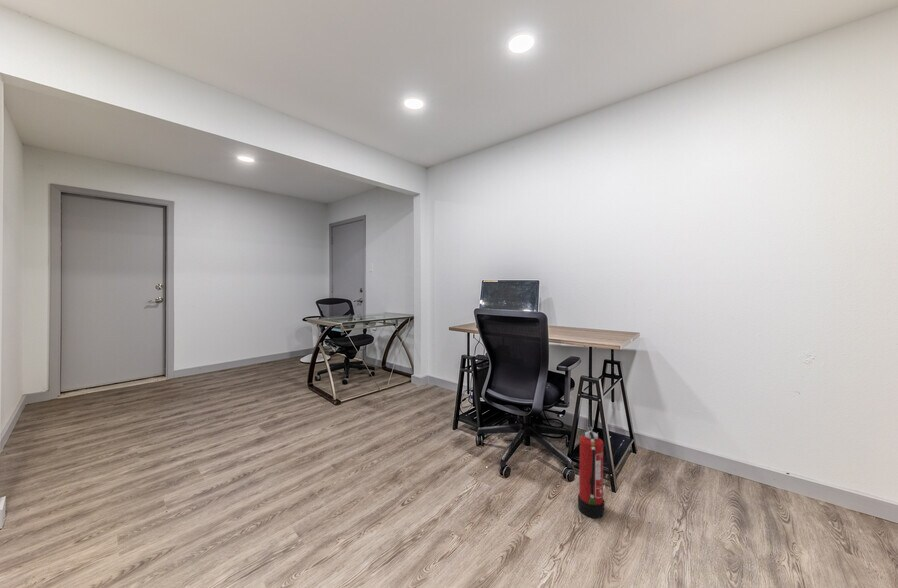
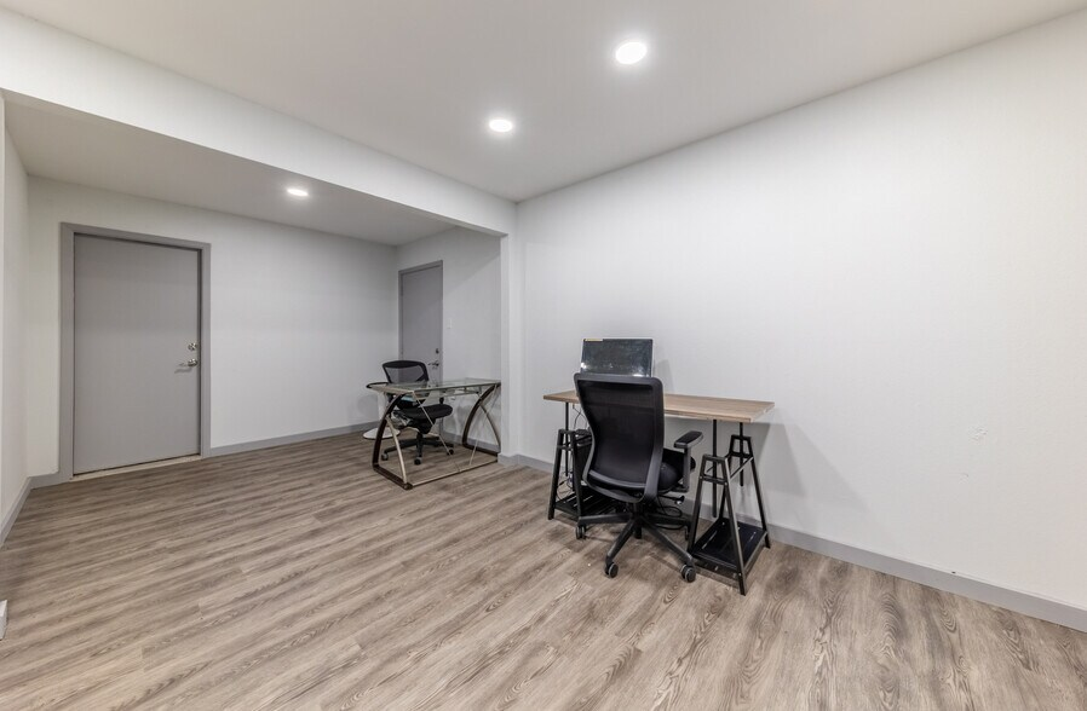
- fire extinguisher [577,414,606,519]
